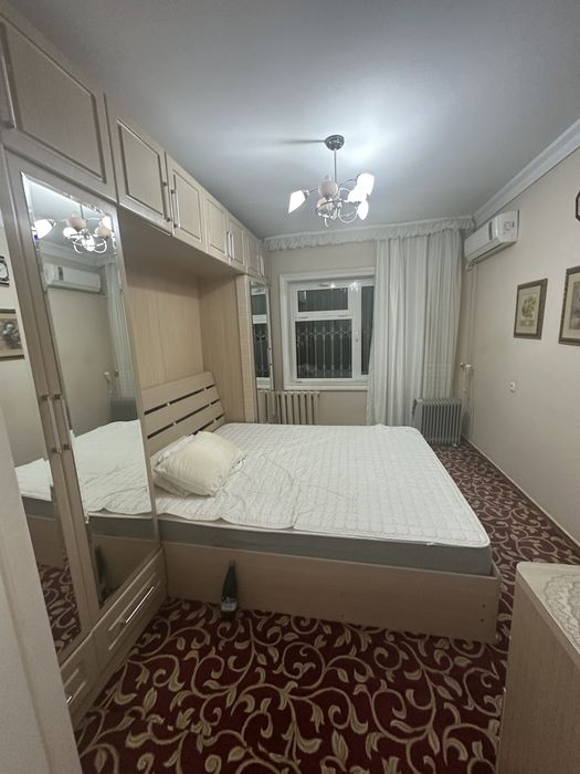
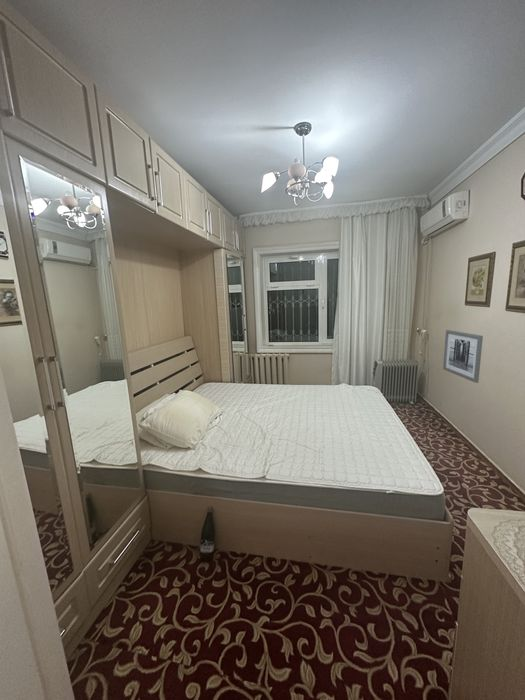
+ wall art [442,329,484,384]
